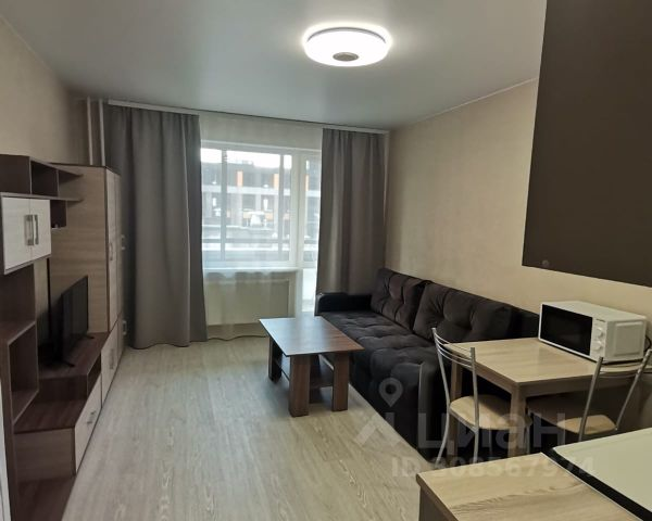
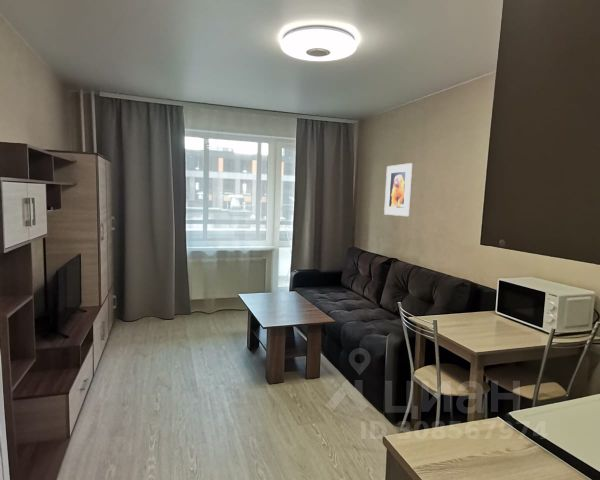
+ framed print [383,162,413,217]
